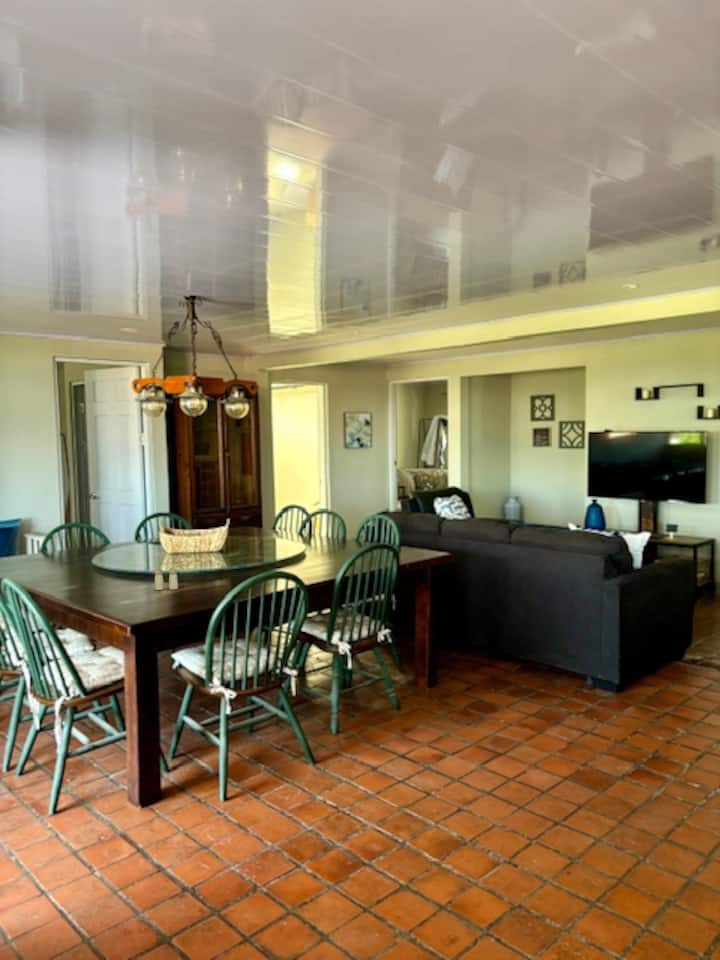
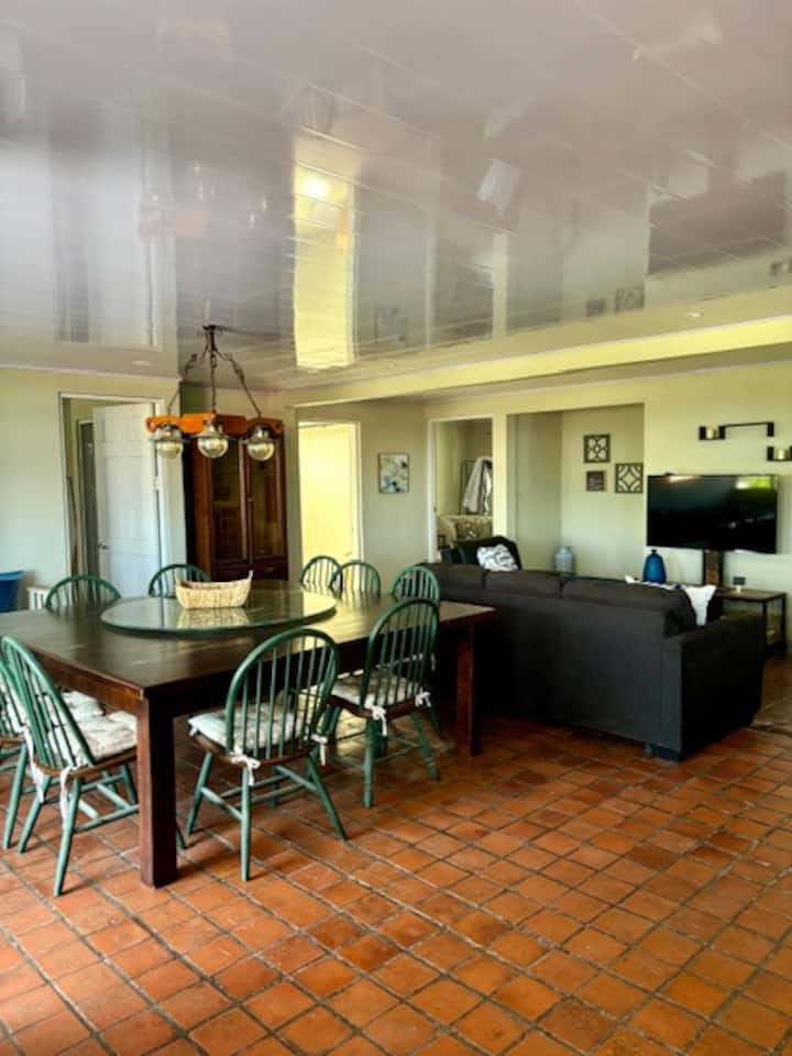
- salt and pepper shaker [153,567,179,591]
